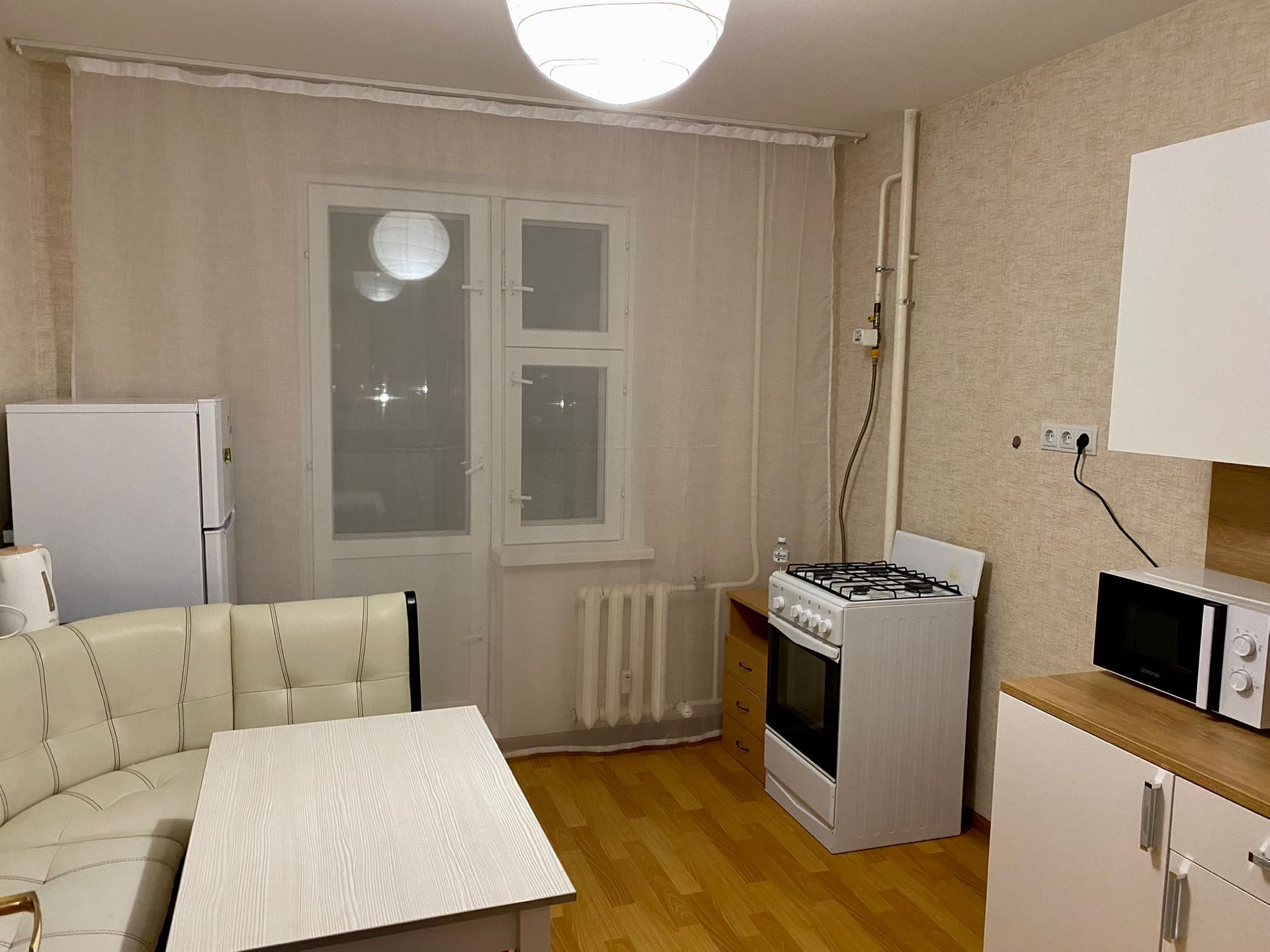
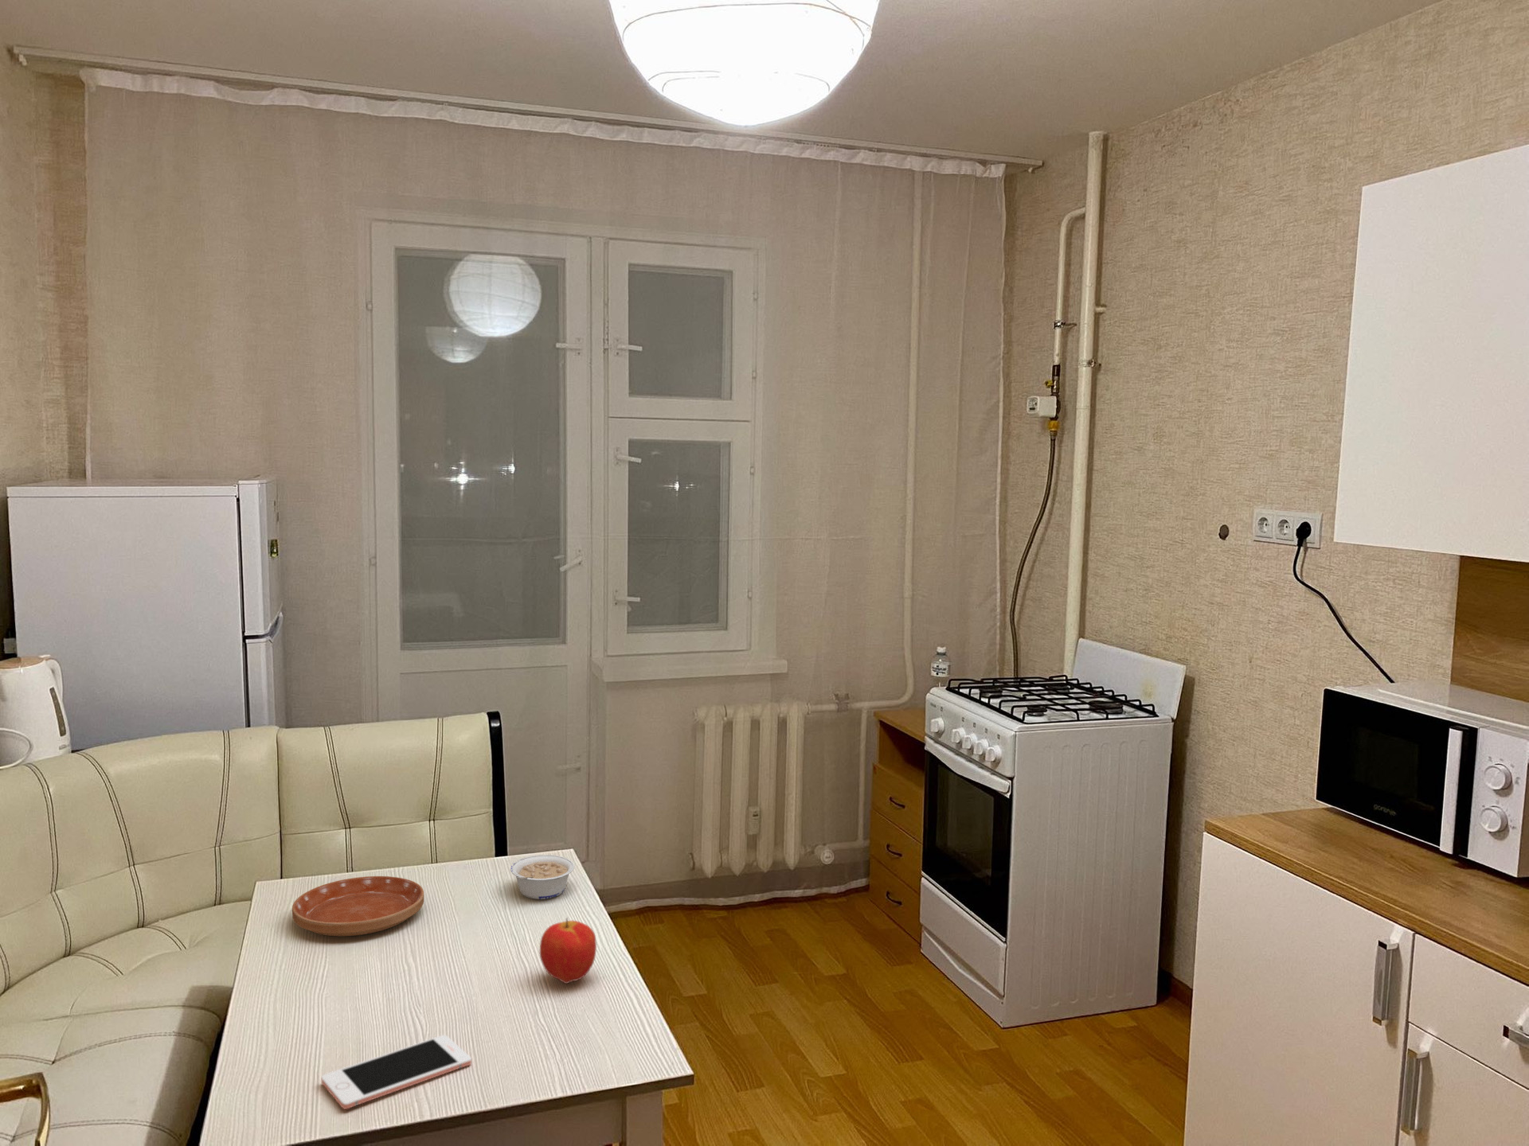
+ saucer [291,875,425,937]
+ apple [539,917,597,985]
+ cell phone [321,1034,472,1110]
+ legume [509,853,575,900]
